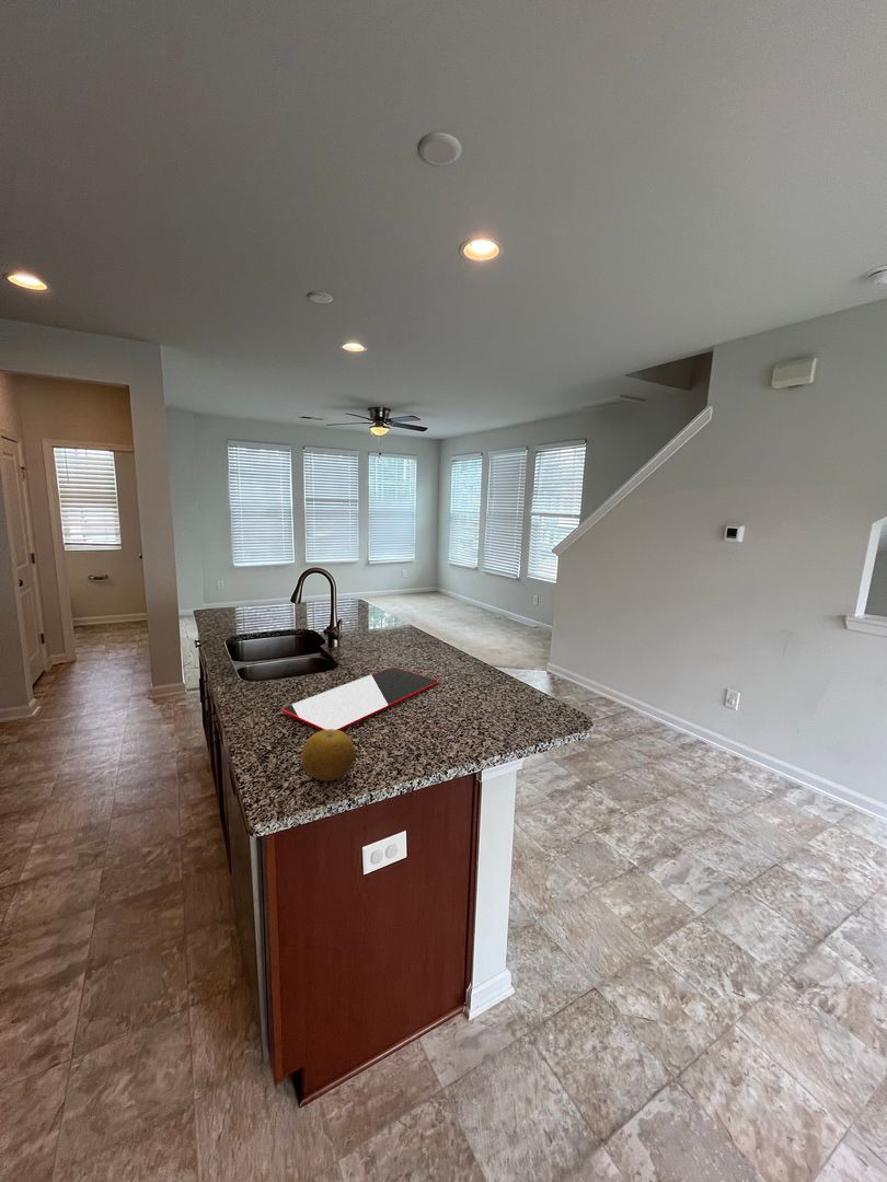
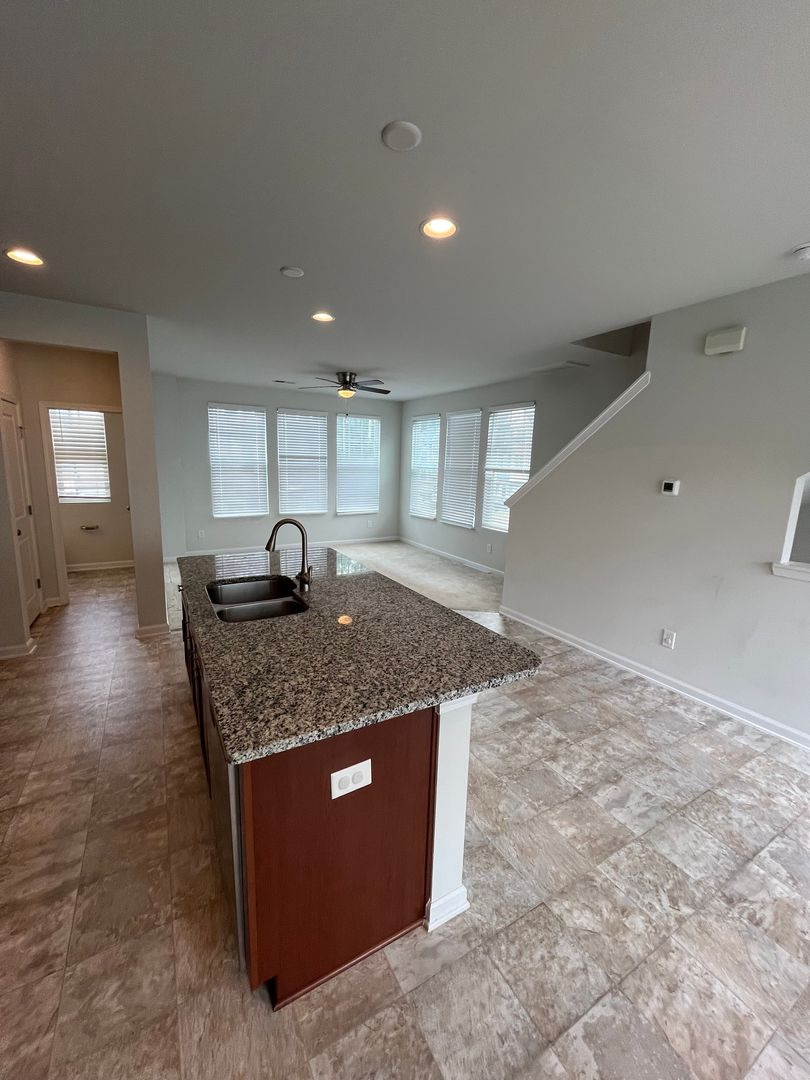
- fruit [300,729,357,781]
- cutting board [281,667,440,731]
